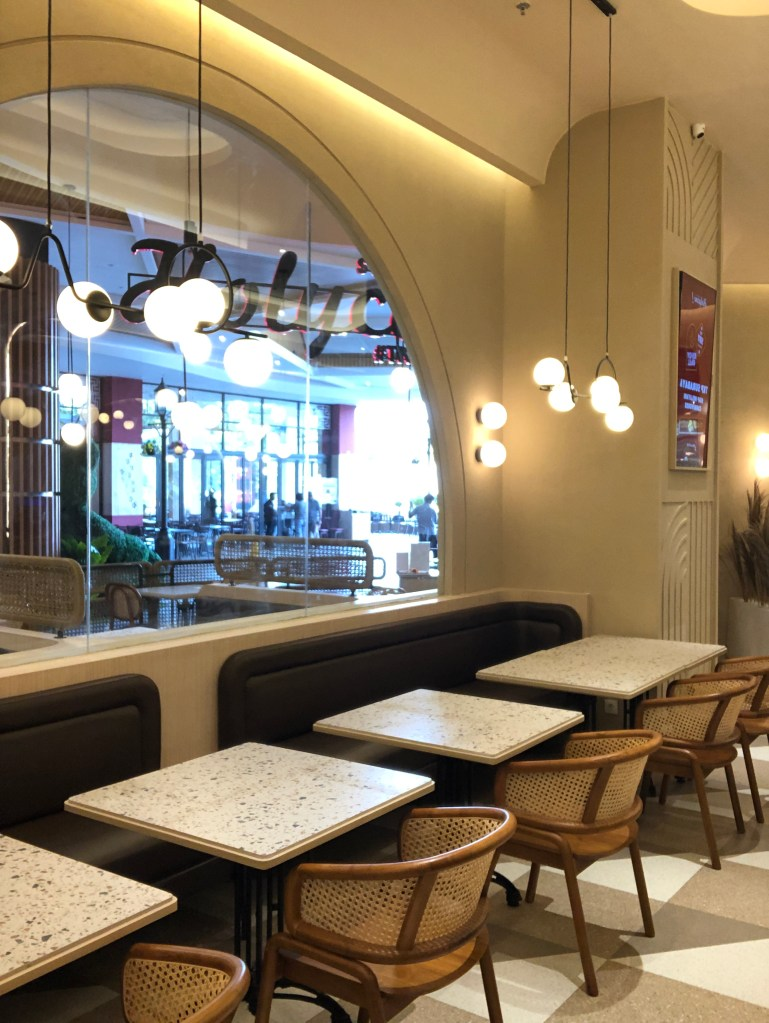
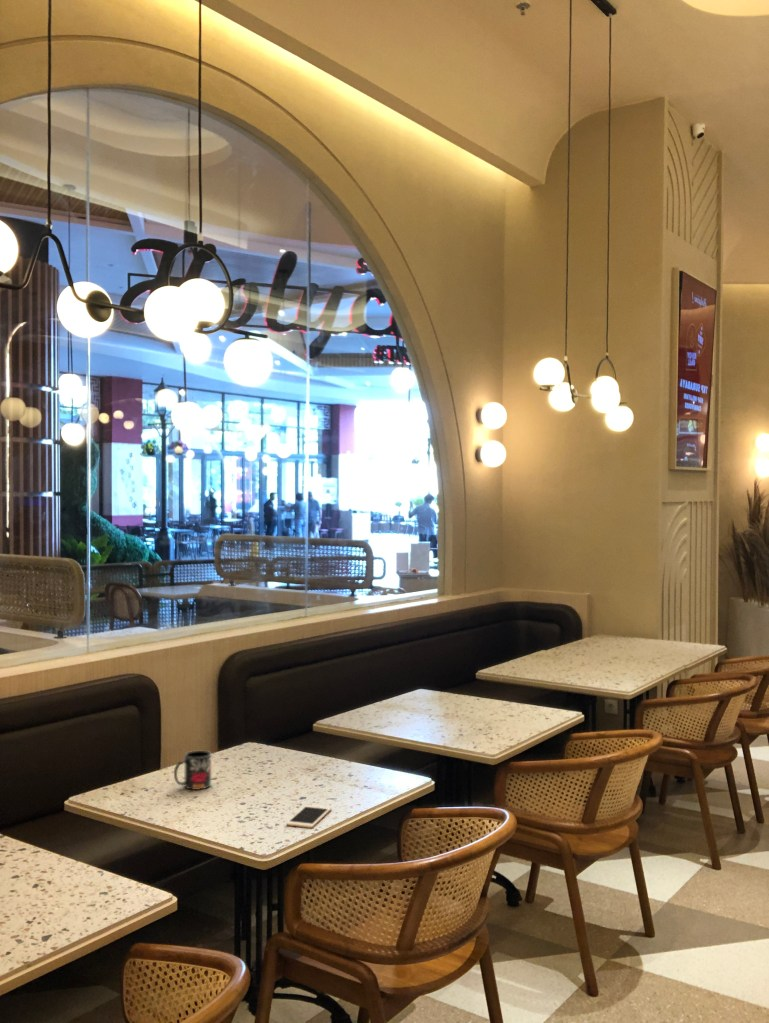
+ cell phone [285,804,333,829]
+ mug [173,750,212,791]
